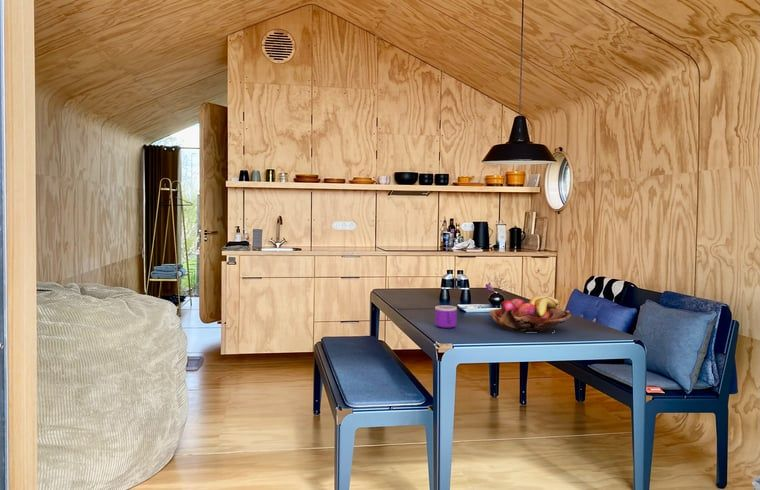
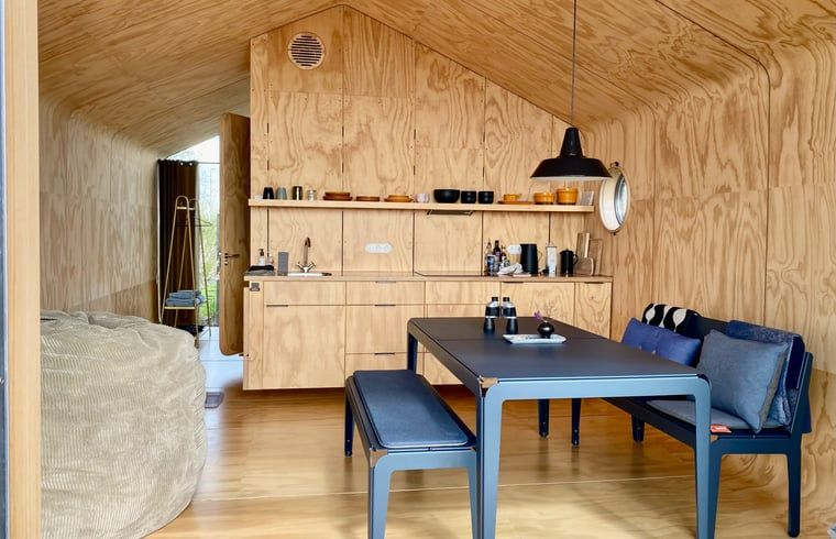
- mug [434,305,458,329]
- fruit basket [489,295,572,334]
